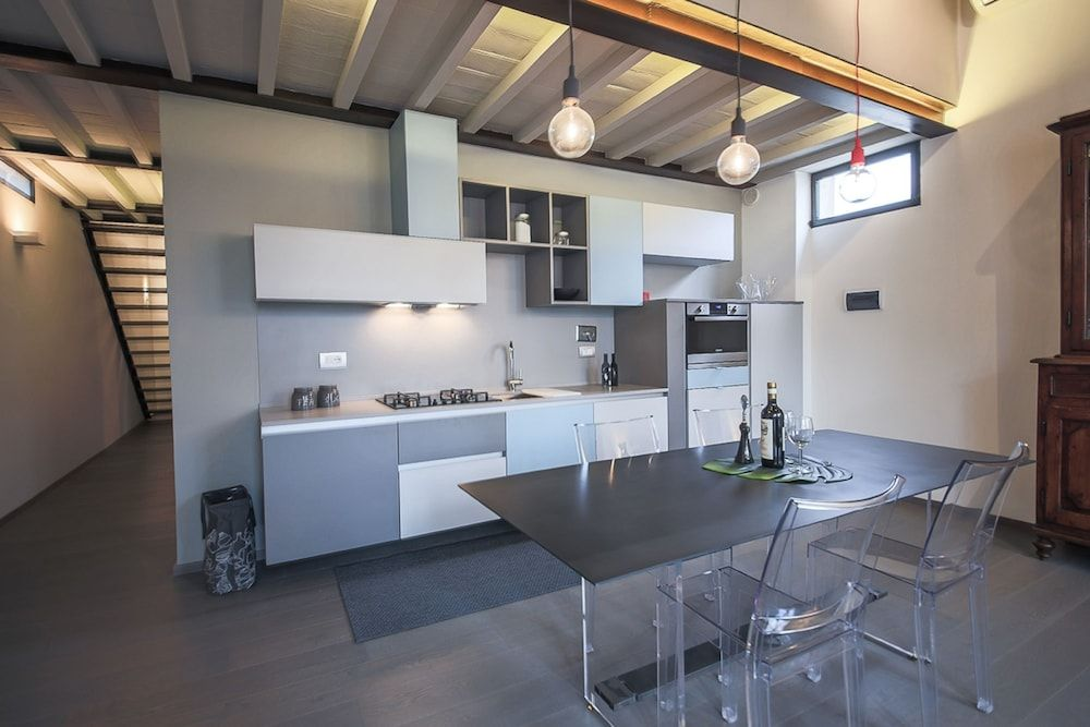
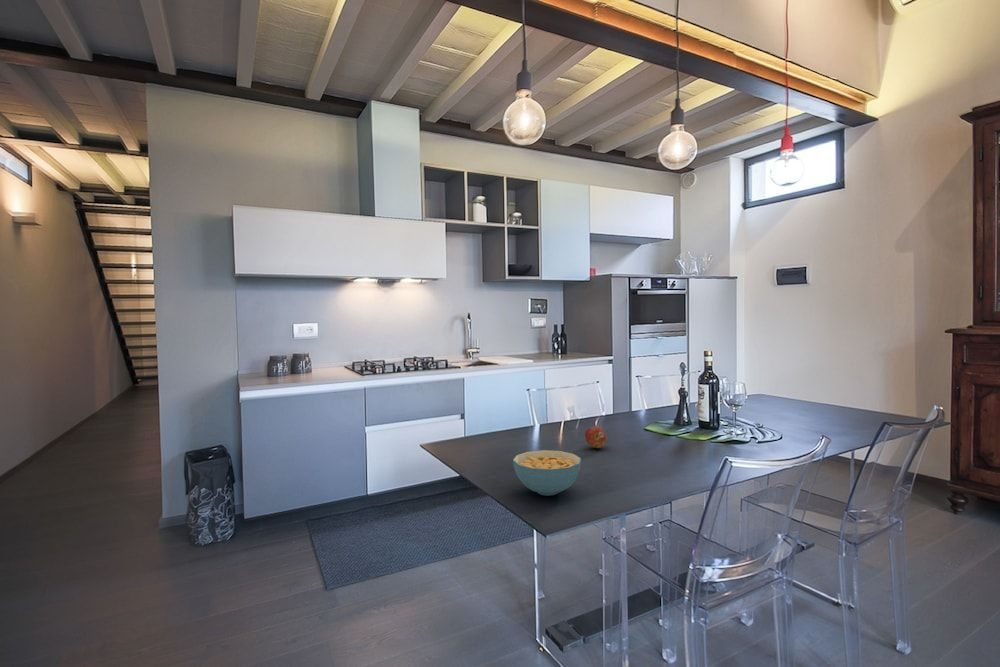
+ fruit [584,426,608,449]
+ cereal bowl [512,449,582,497]
